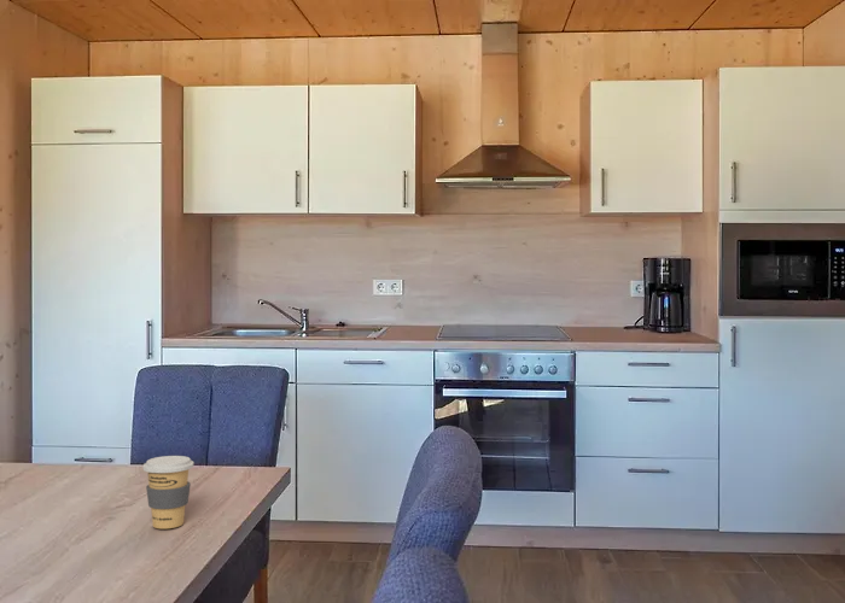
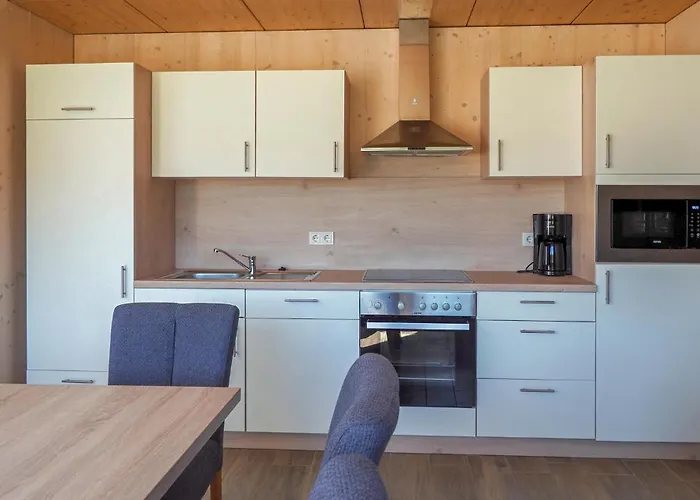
- coffee cup [141,455,194,529]
